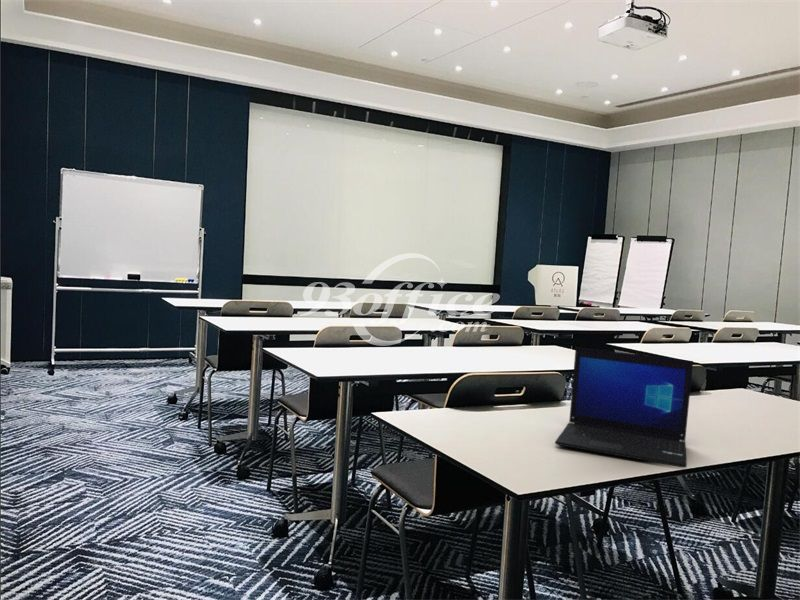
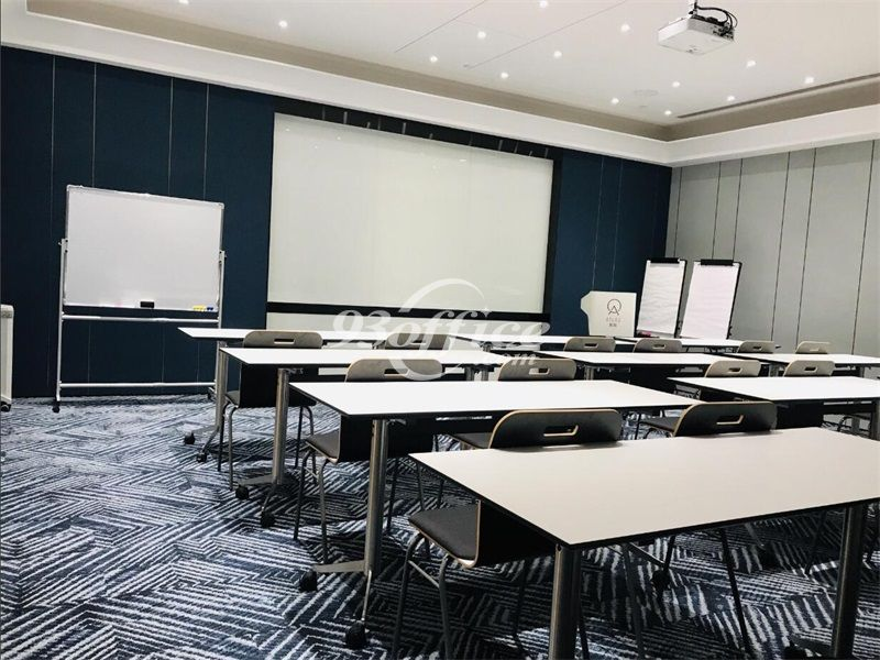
- laptop [554,347,694,468]
